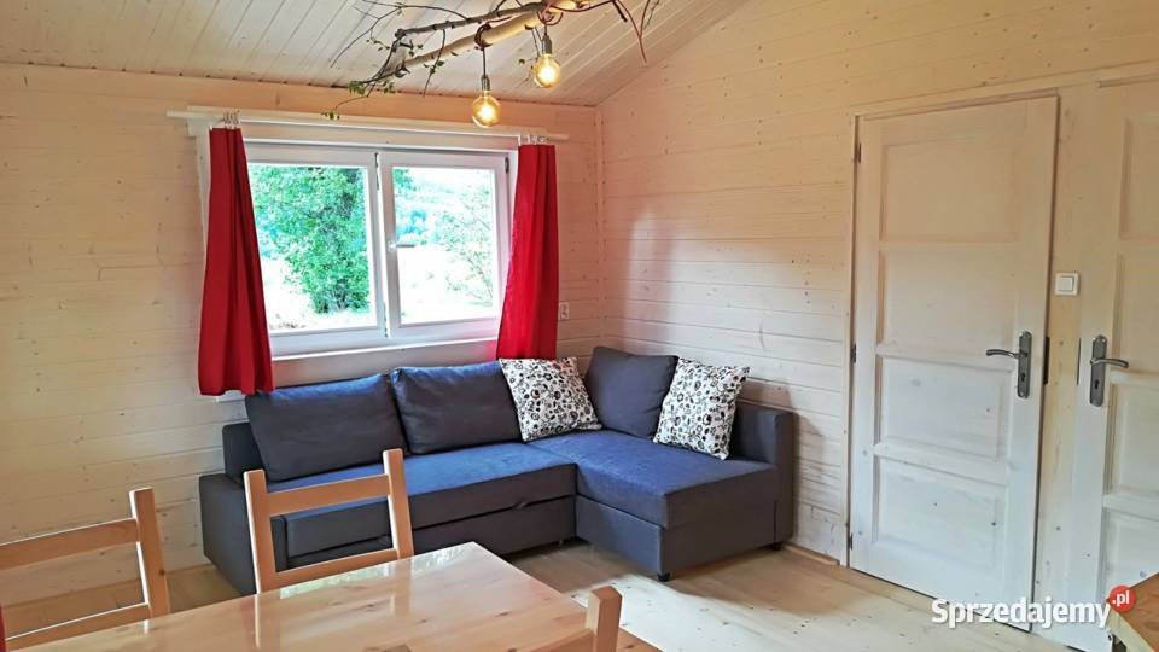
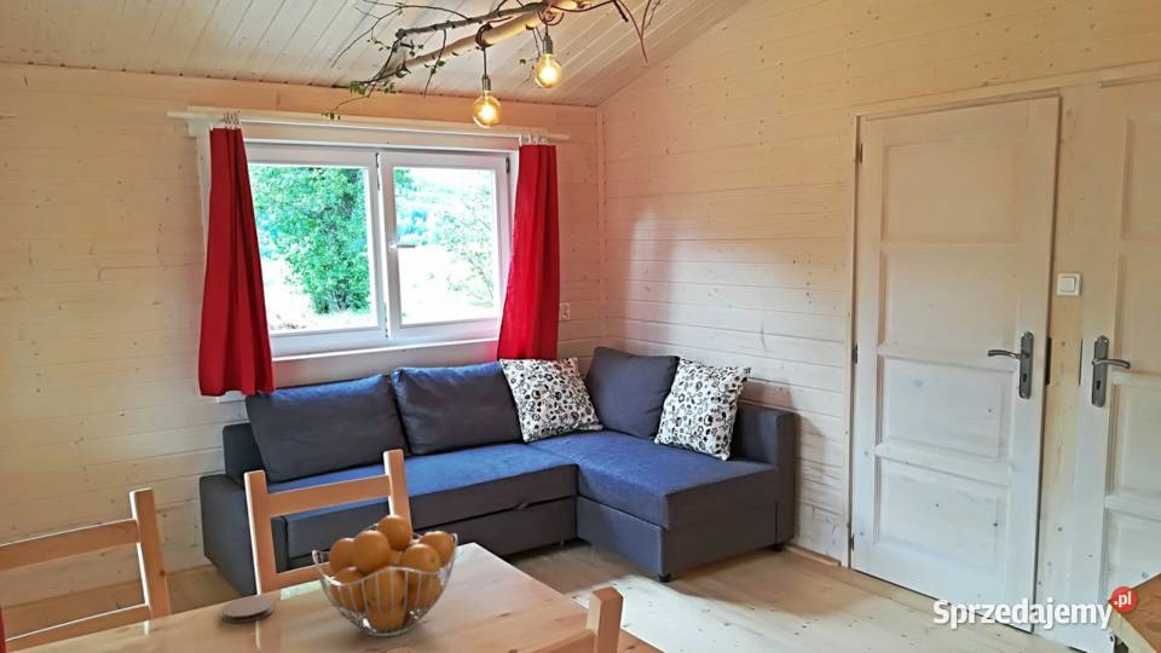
+ fruit basket [311,514,458,638]
+ coaster [221,595,275,624]
